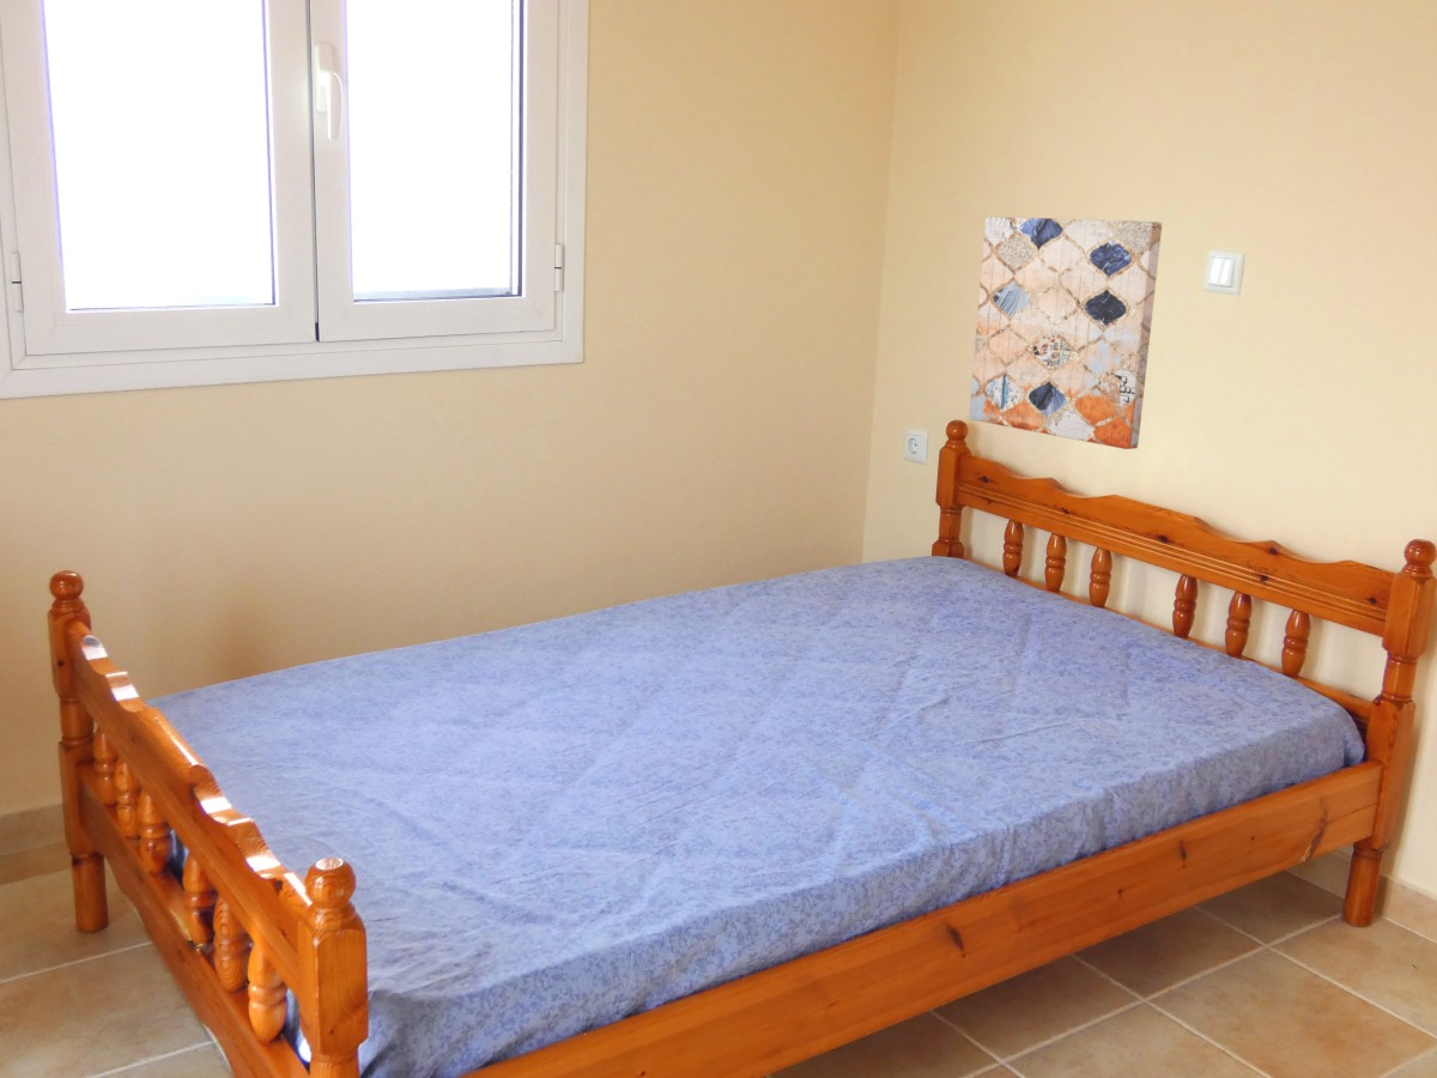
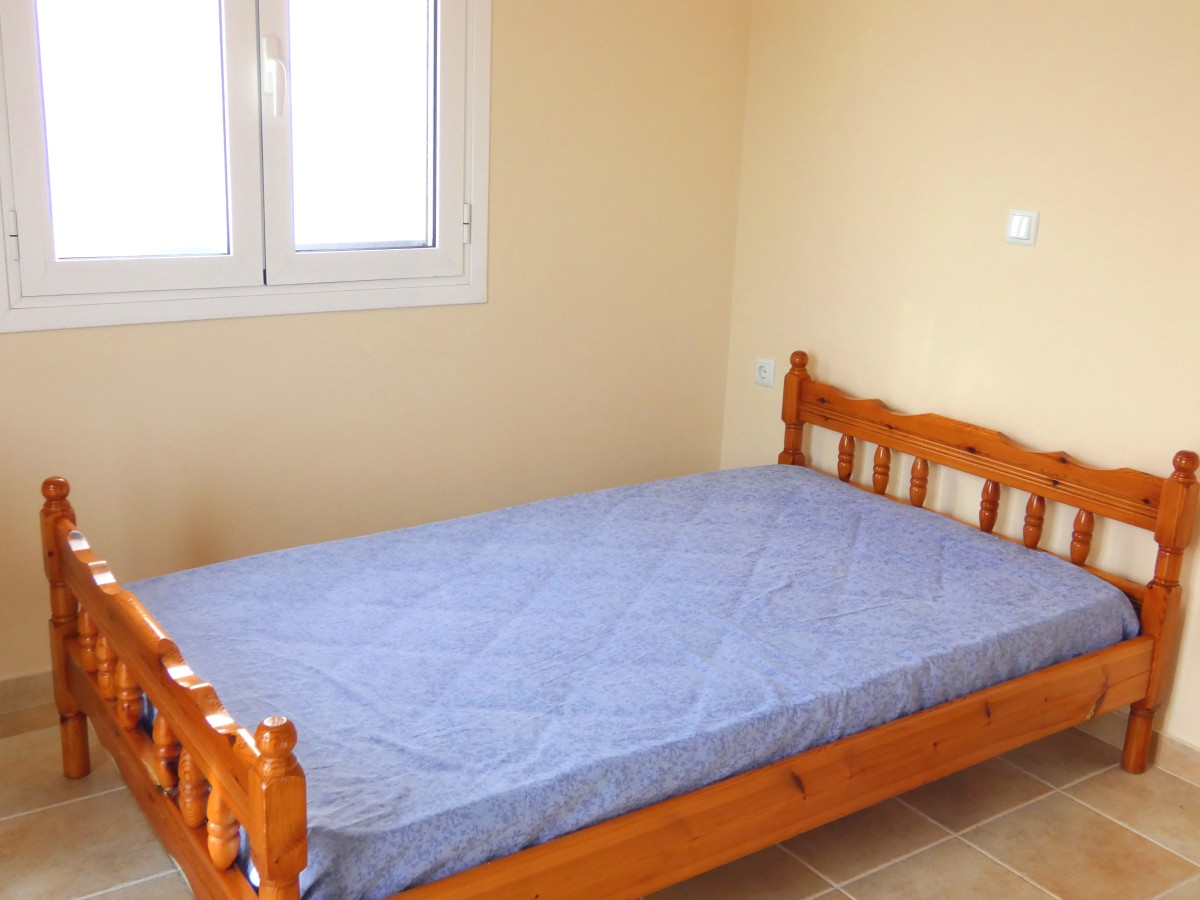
- wall art [968,216,1163,450]
